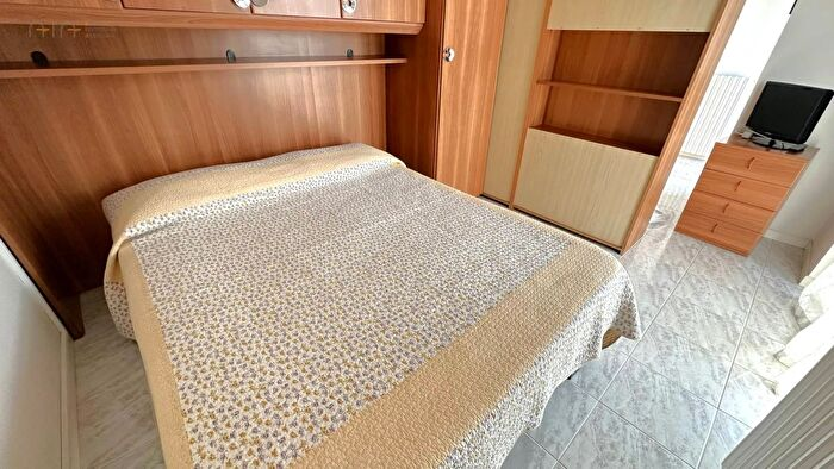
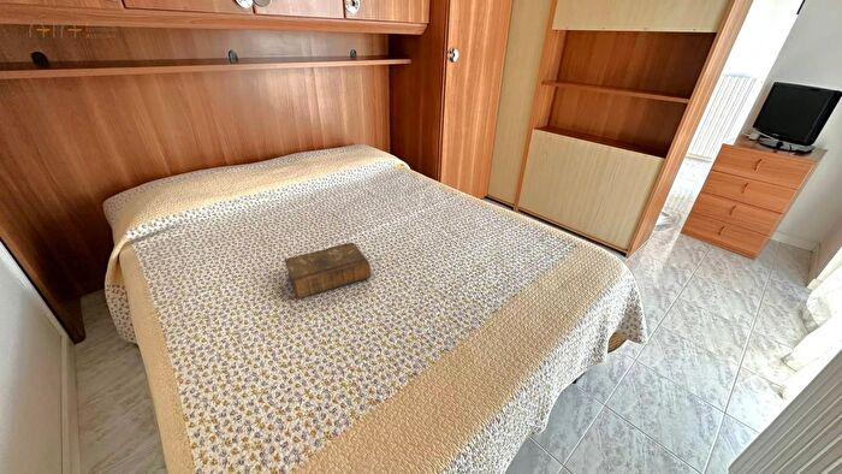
+ book [284,242,373,301]
